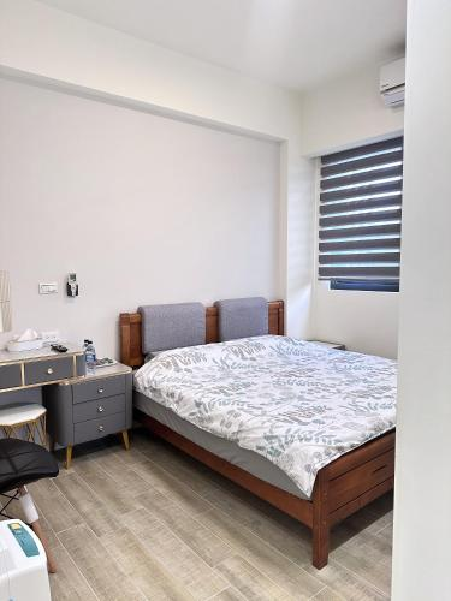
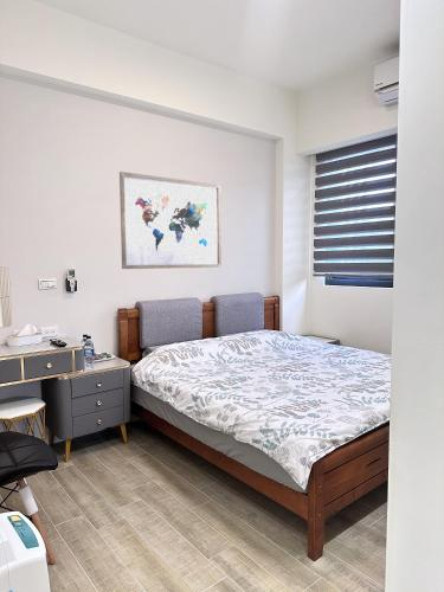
+ wall art [118,170,223,270]
